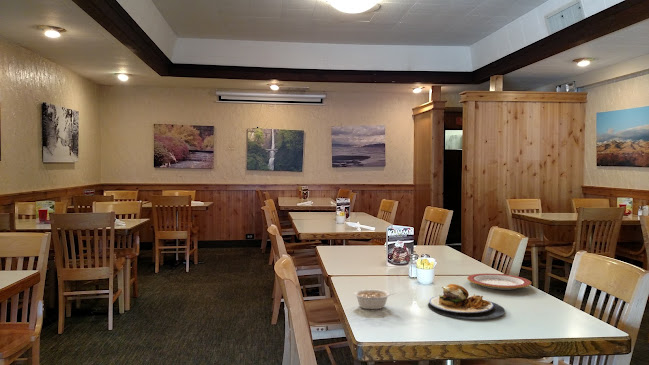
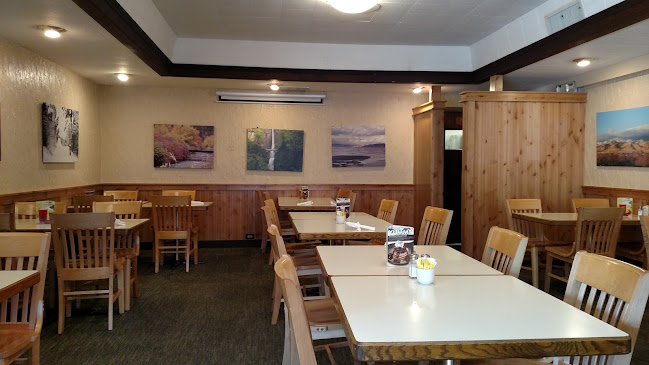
- legume [353,288,397,310]
- plate [427,283,506,320]
- plate [466,272,532,291]
